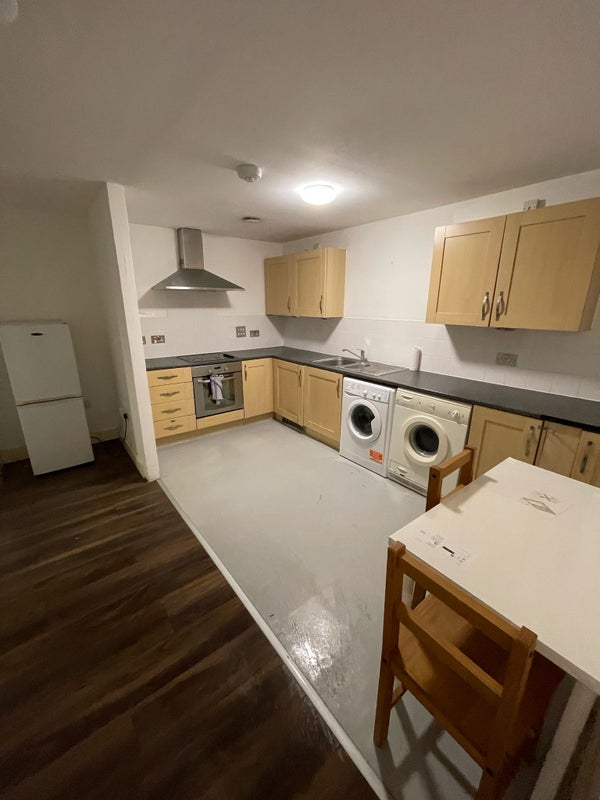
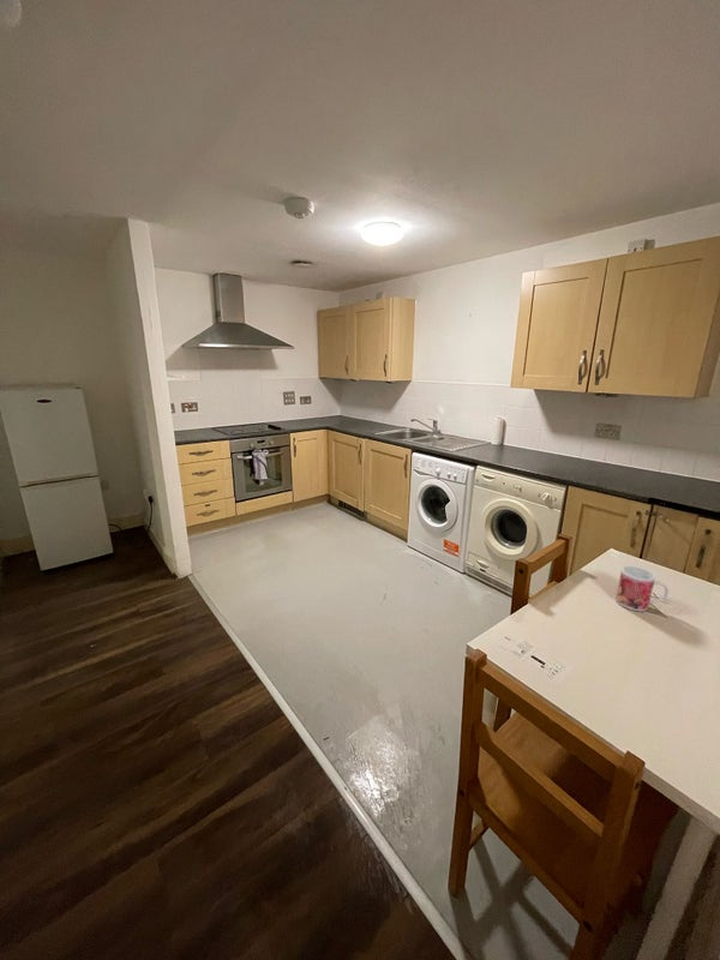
+ mug [614,564,670,612]
